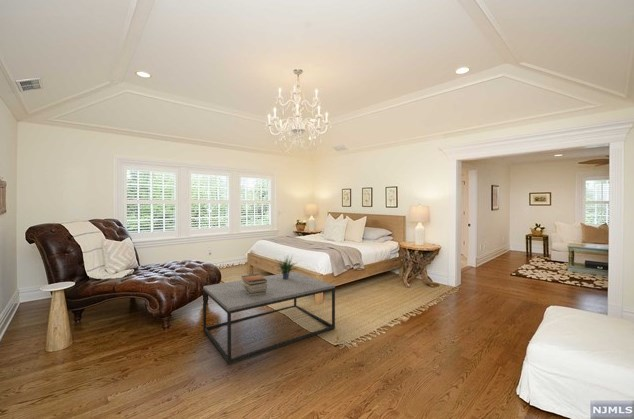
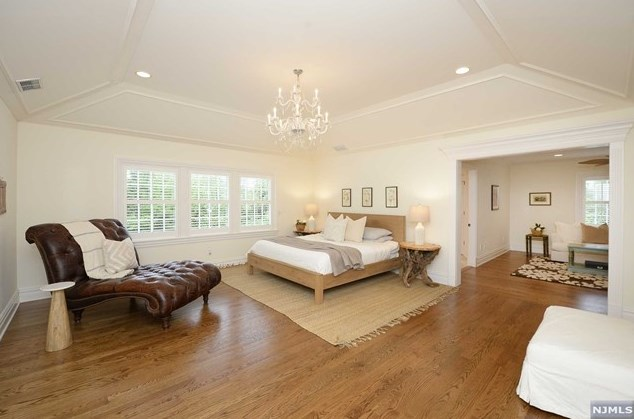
- book stack [240,273,267,296]
- potted plant [273,252,299,279]
- coffee table [202,271,336,365]
